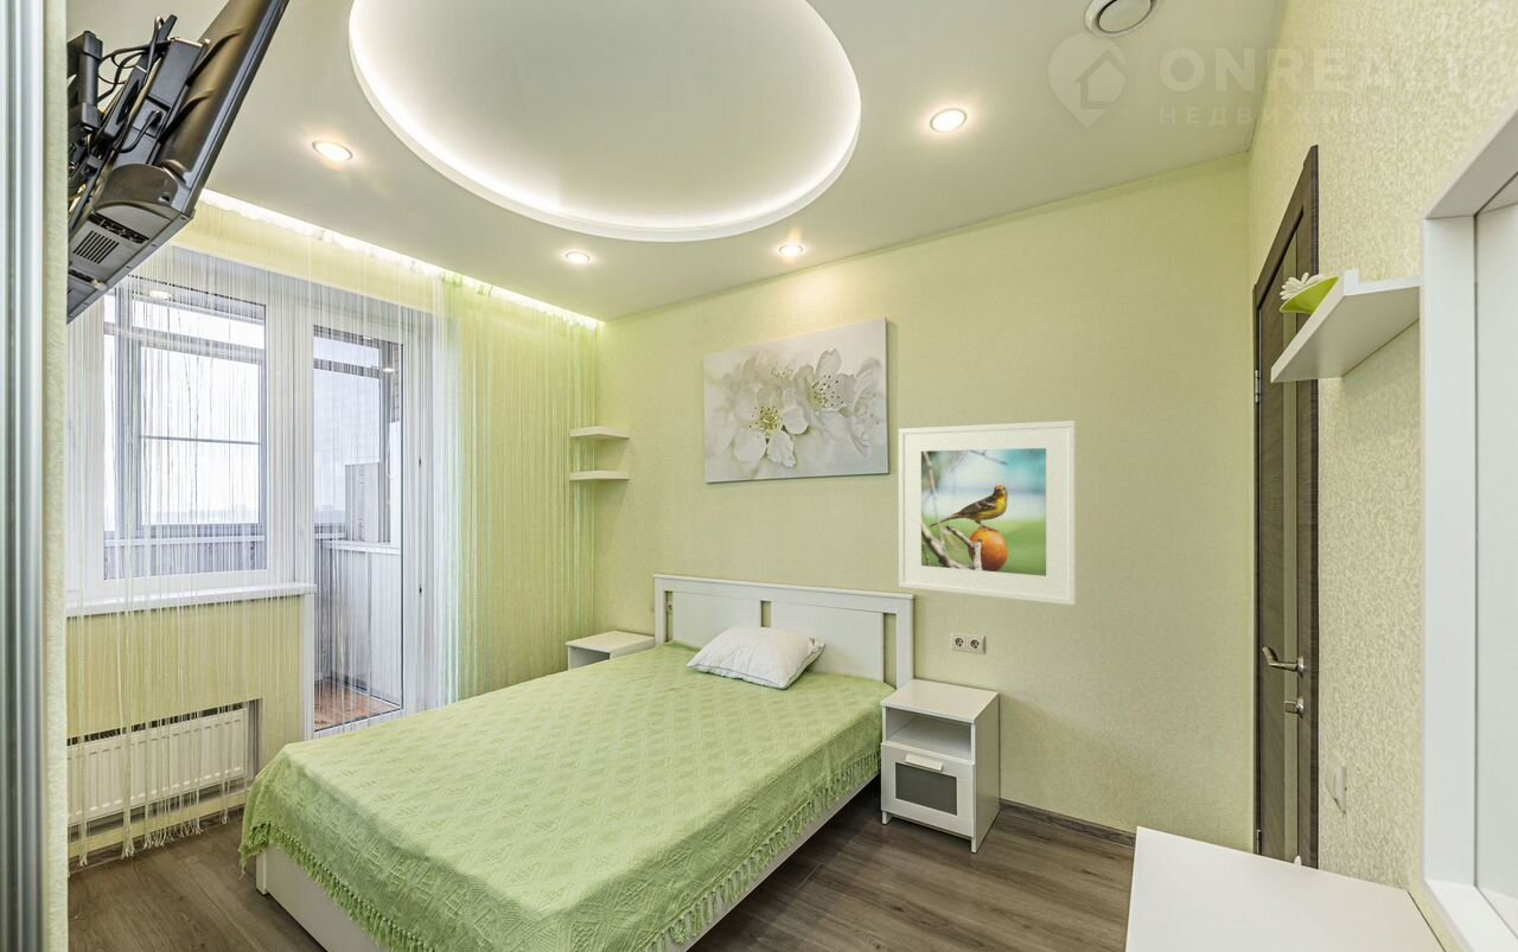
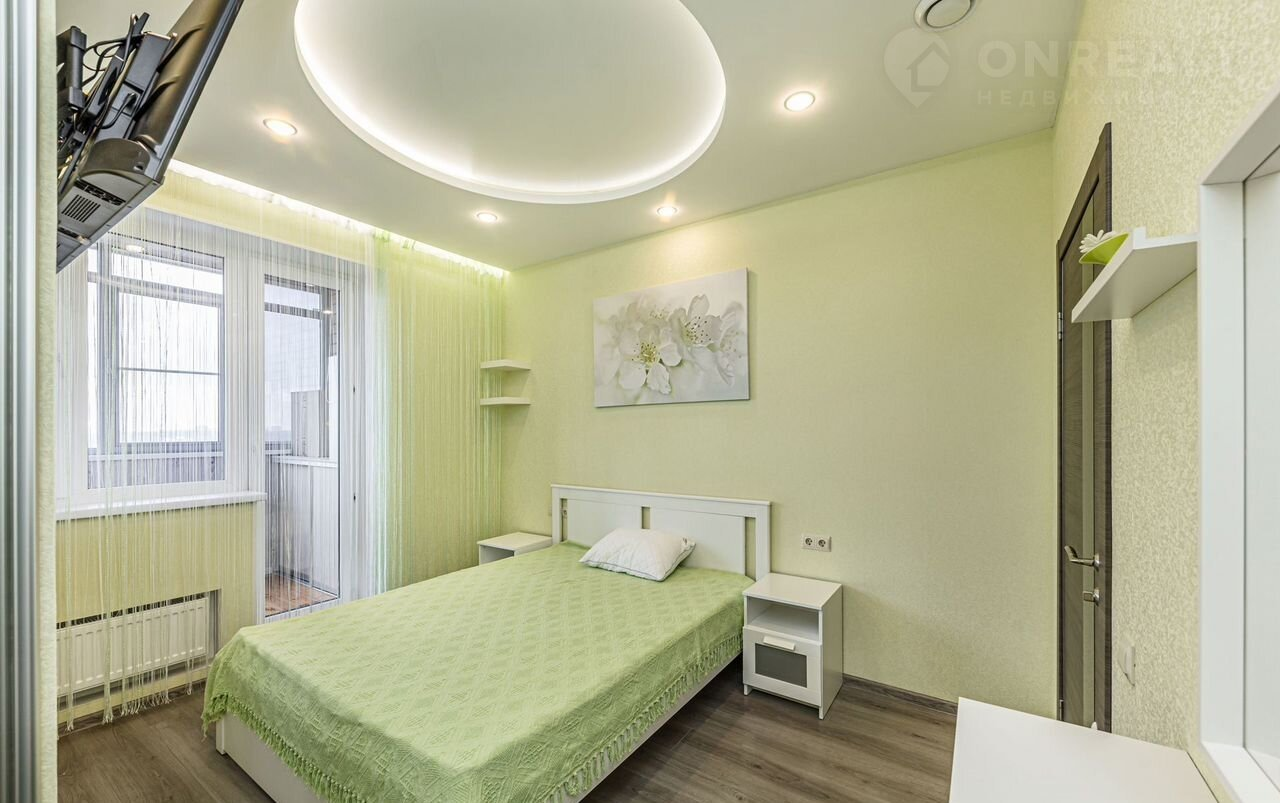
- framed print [898,420,1077,607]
